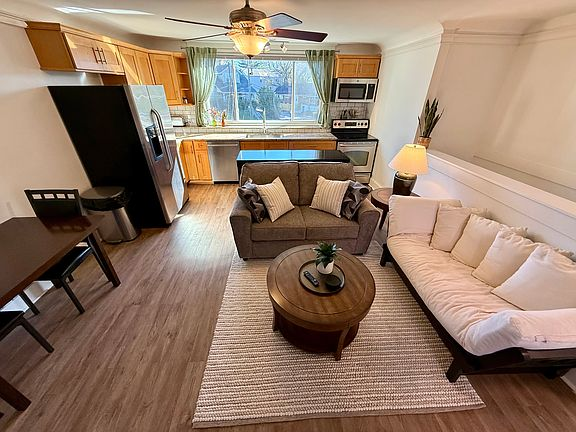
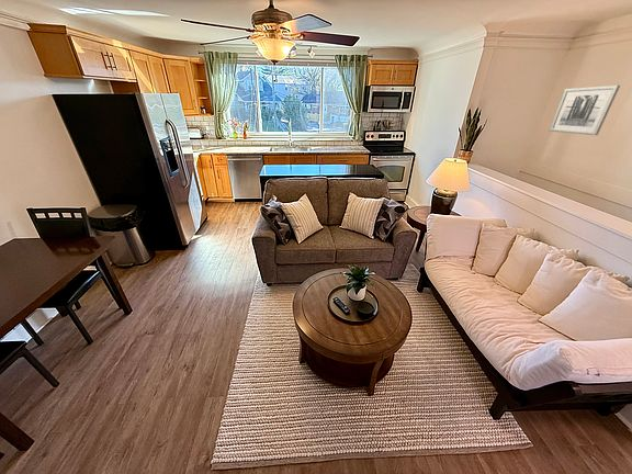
+ wall art [549,84,621,136]
